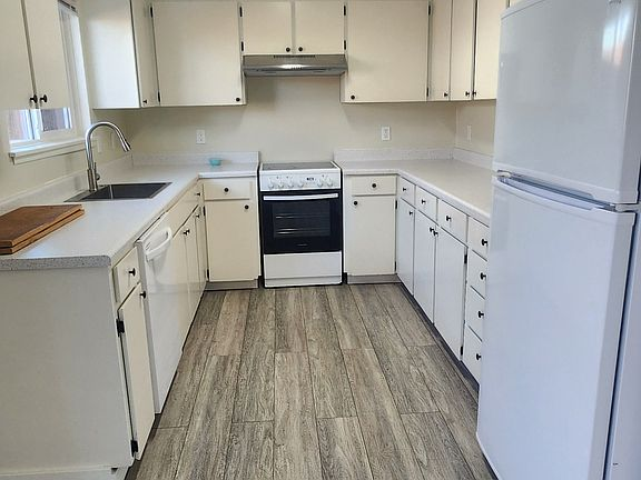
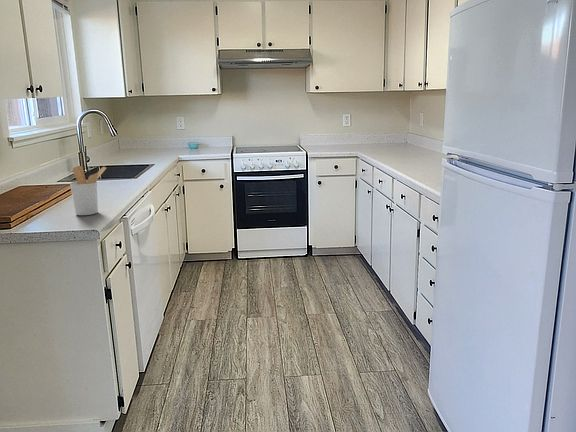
+ utensil holder [69,165,107,216]
